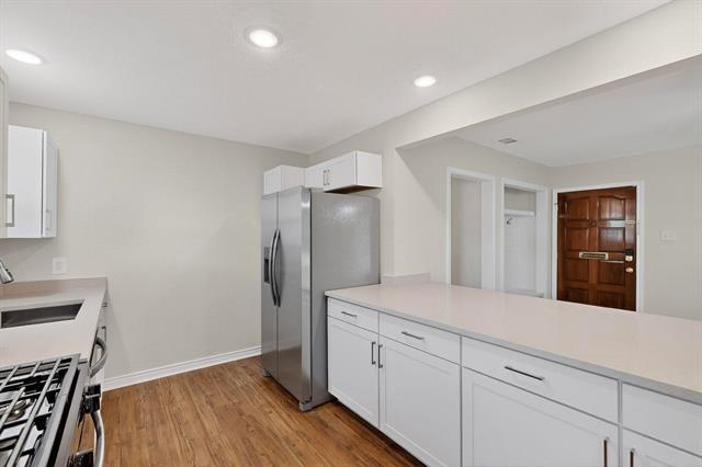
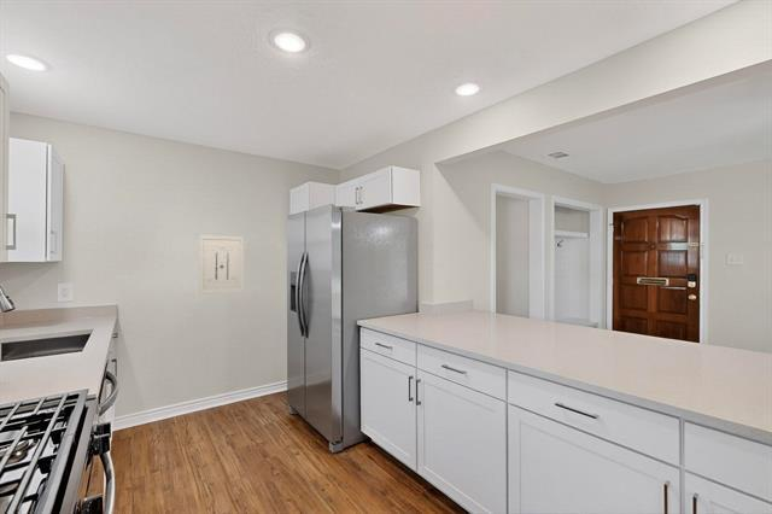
+ wall art [198,234,245,296]
